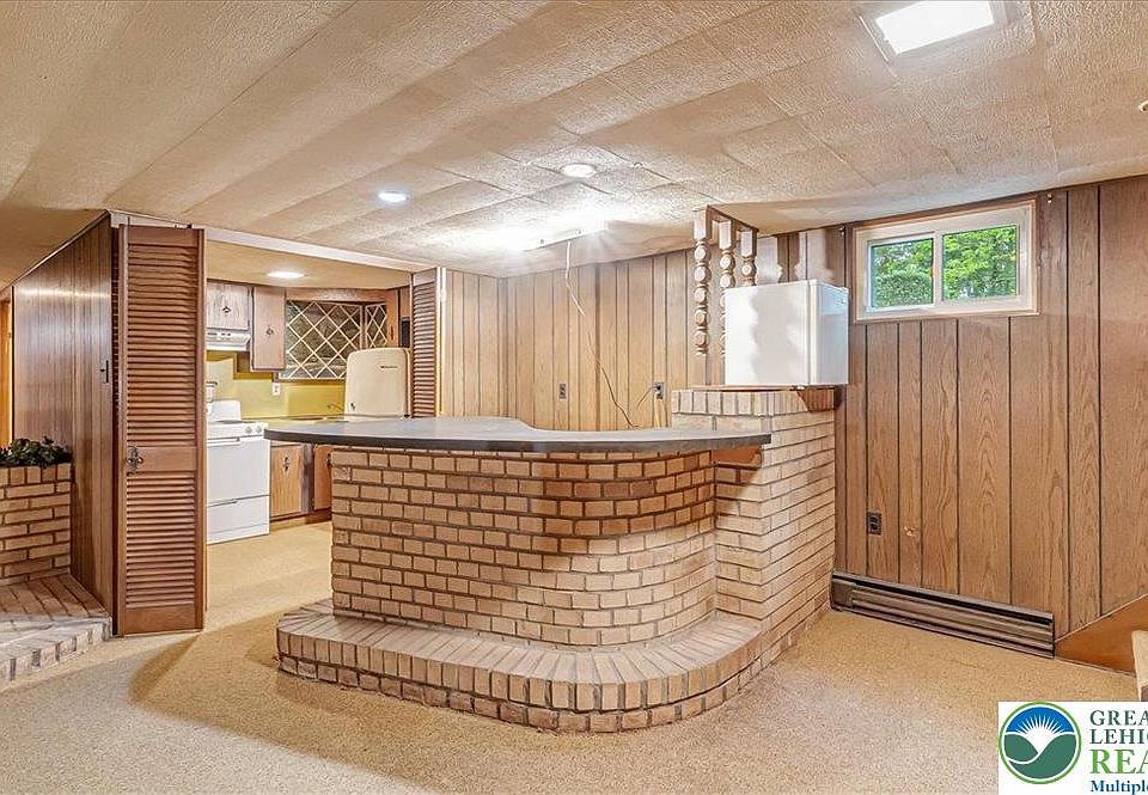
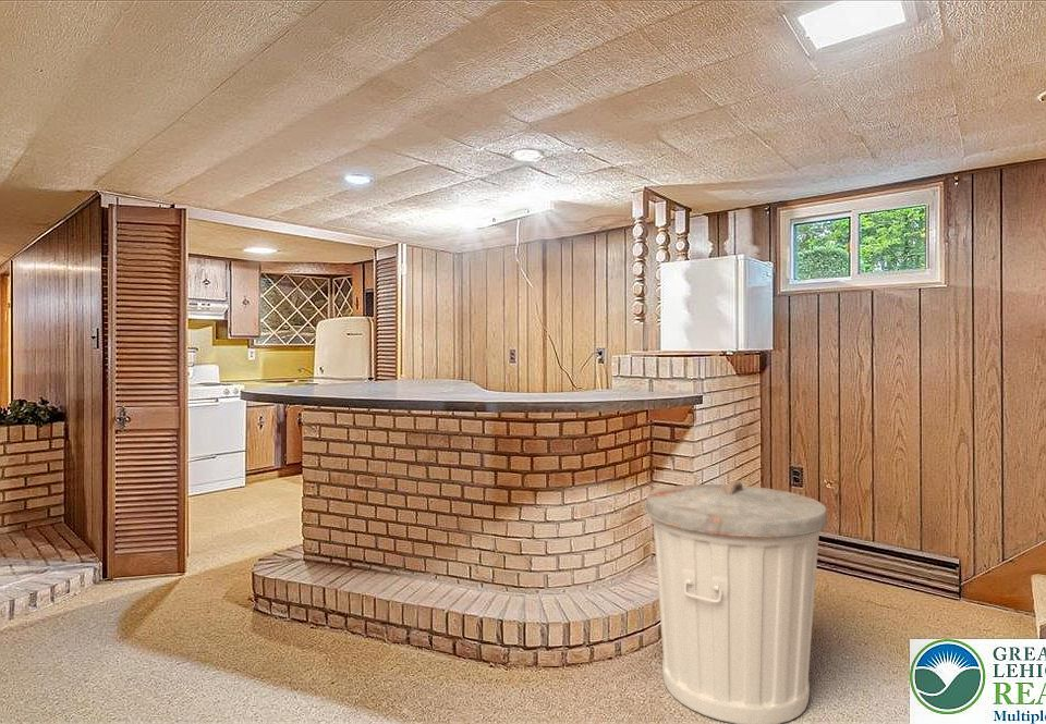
+ trash can [644,479,829,724]
